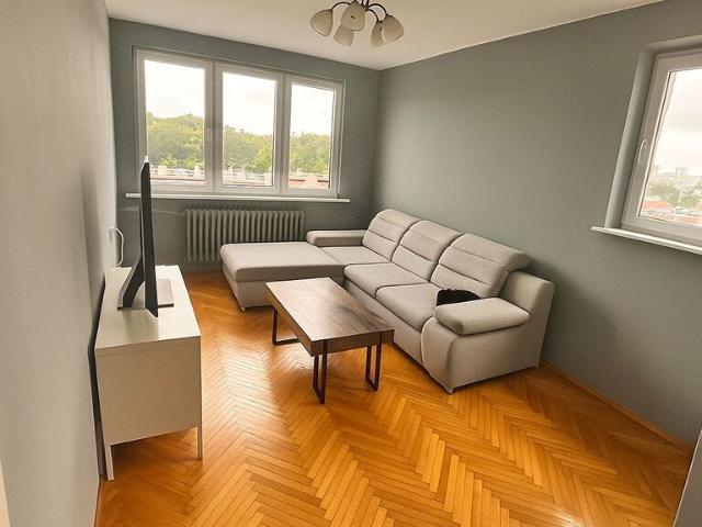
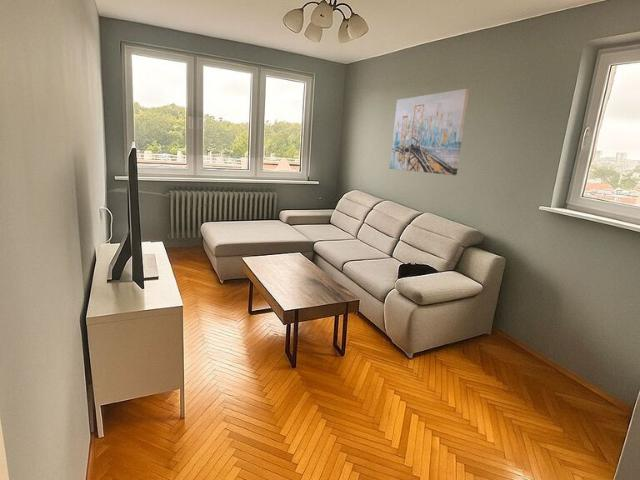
+ wall art [389,88,470,176]
